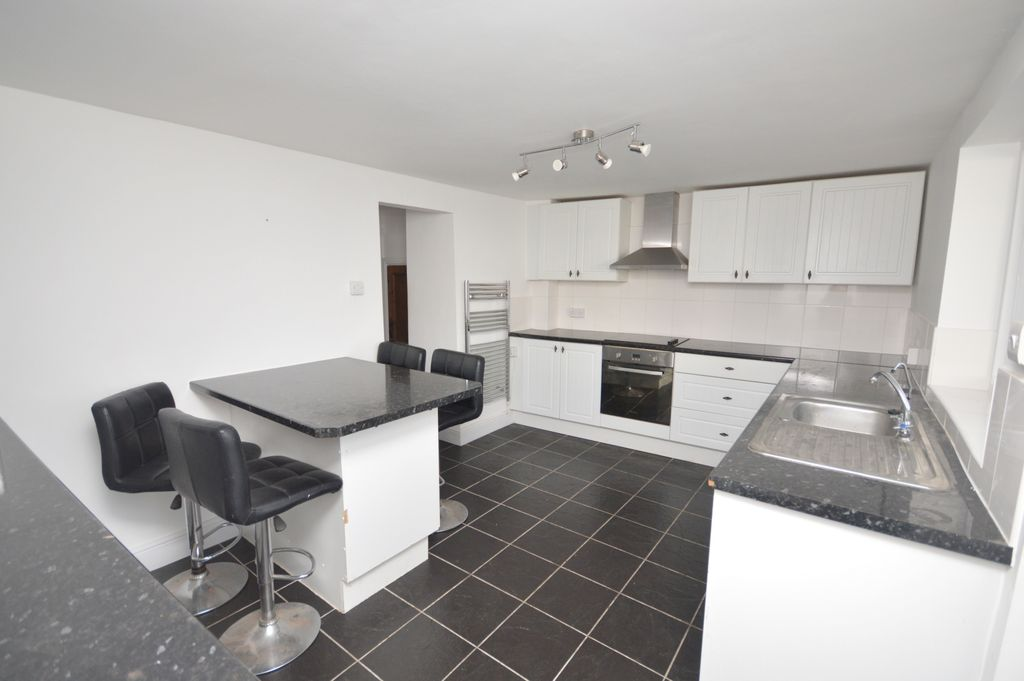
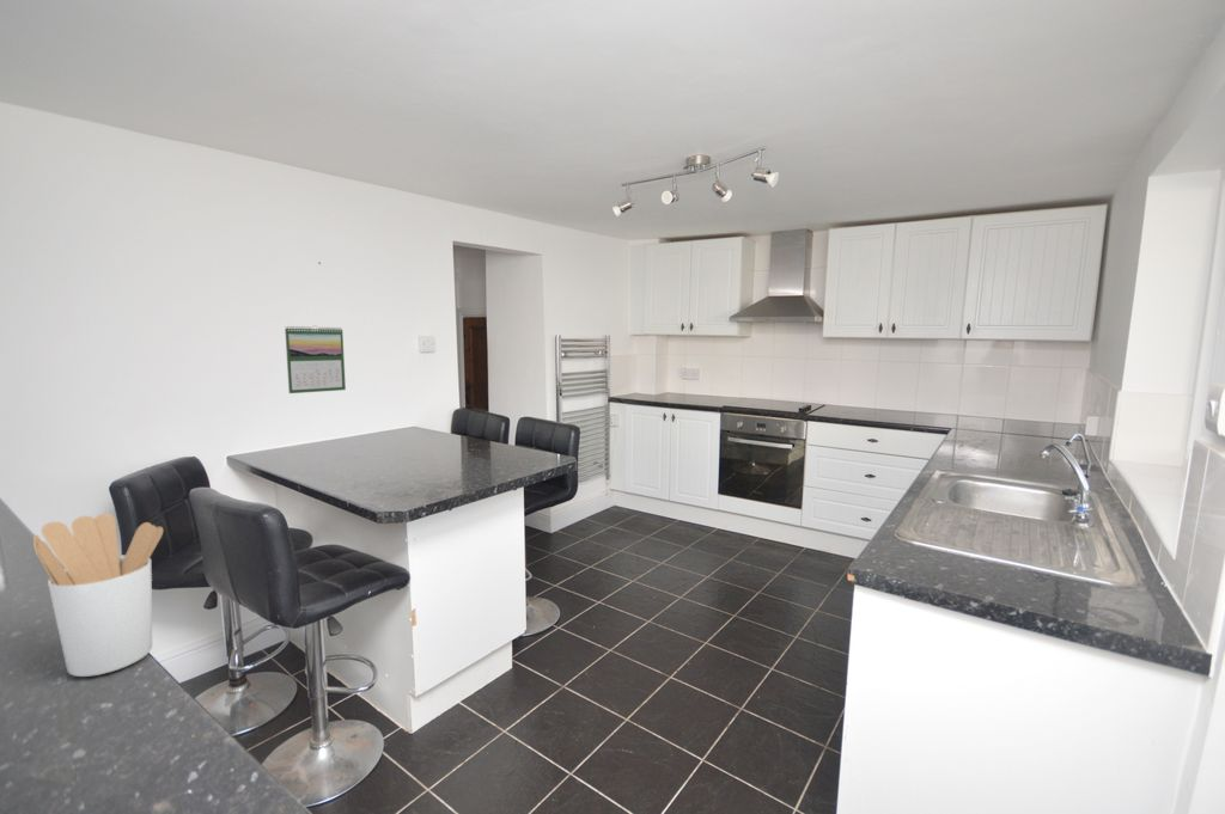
+ calendar [284,325,347,394]
+ utensil holder [32,513,164,678]
